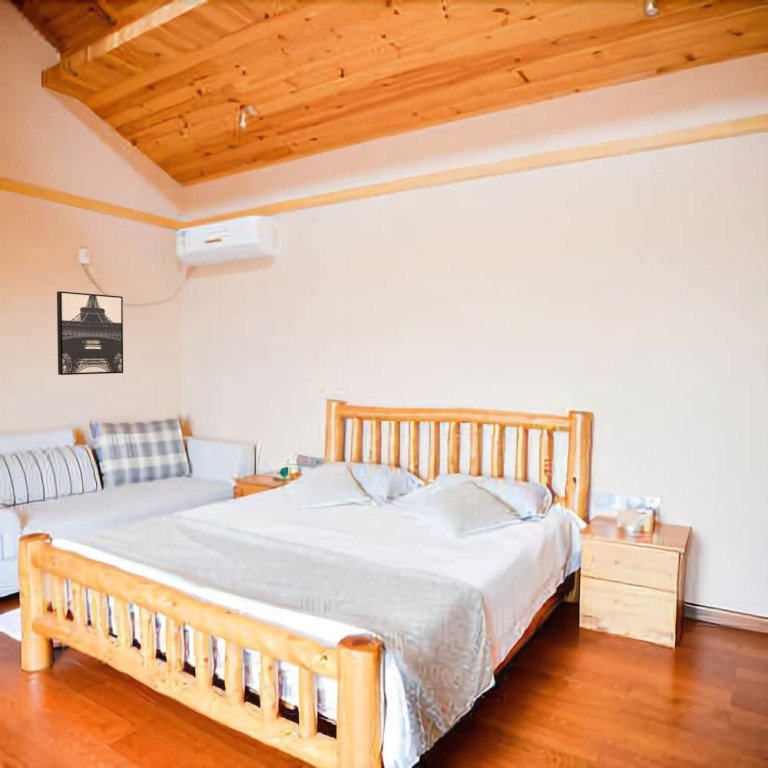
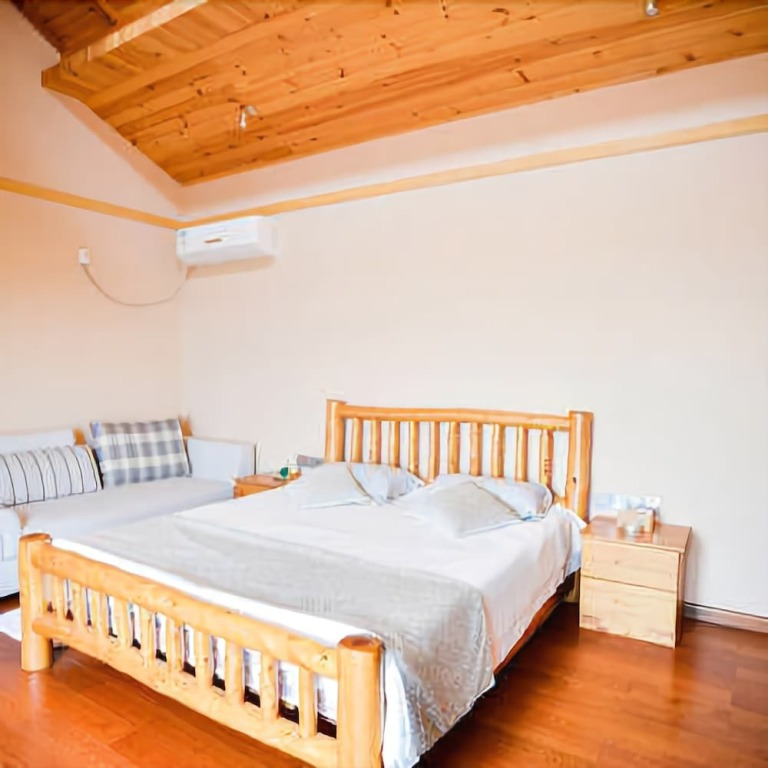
- wall art [56,290,124,376]
